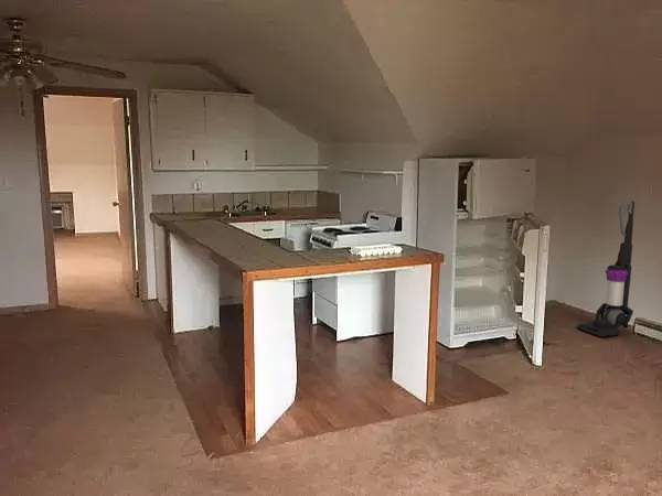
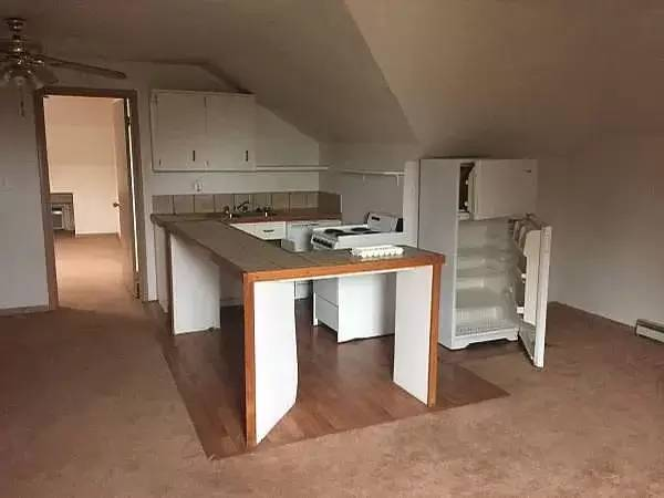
- vacuum cleaner [576,201,636,338]
